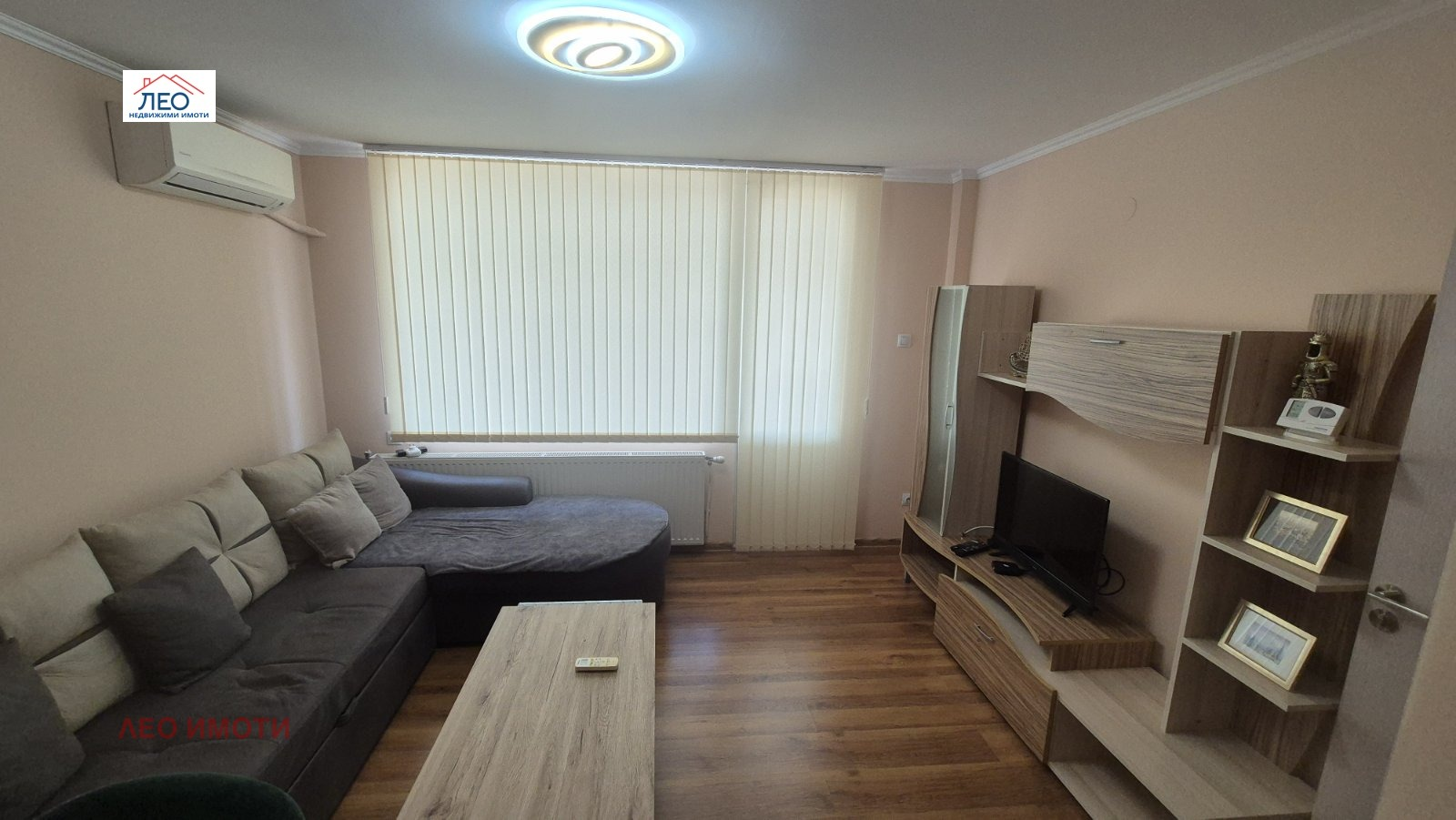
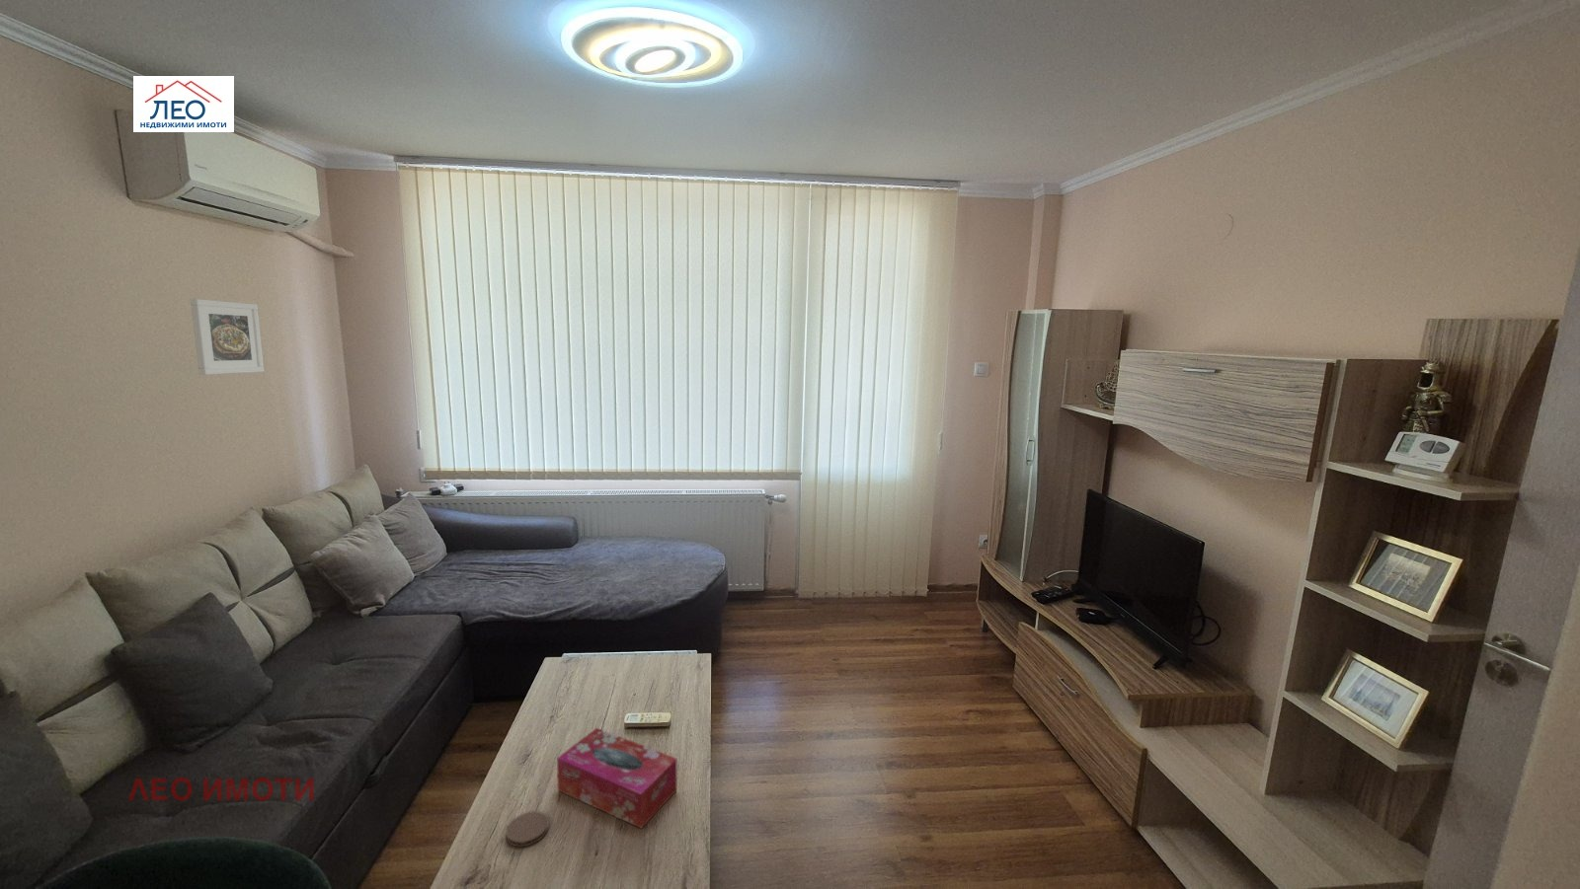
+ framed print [190,298,265,376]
+ tissue box [556,727,677,829]
+ coaster [505,810,550,848]
